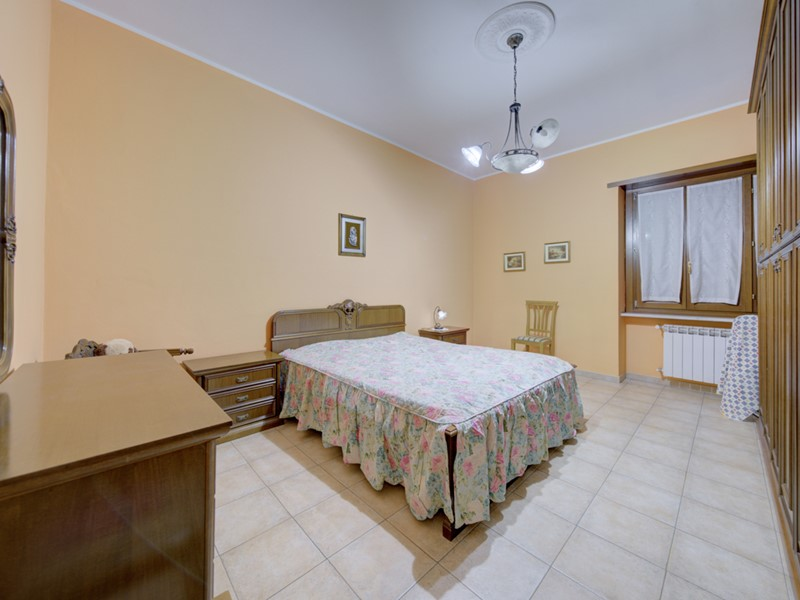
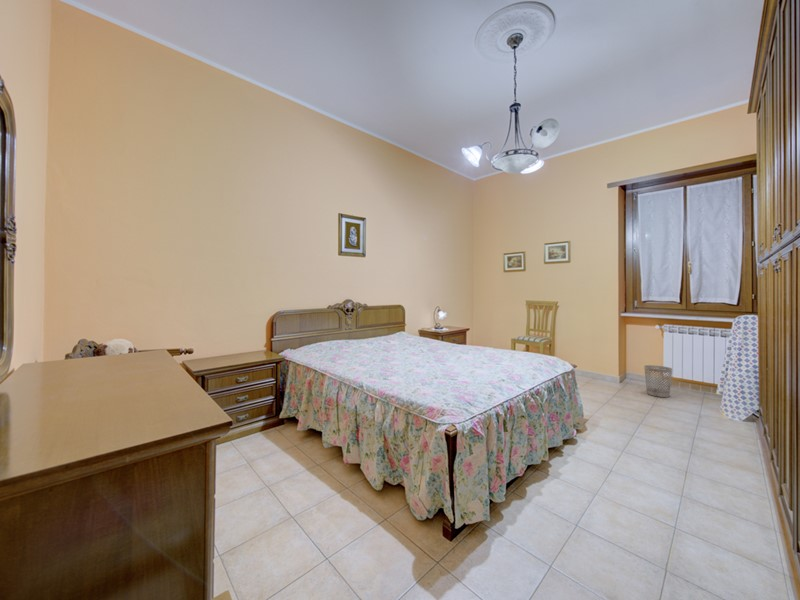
+ wastebasket [643,364,673,398]
